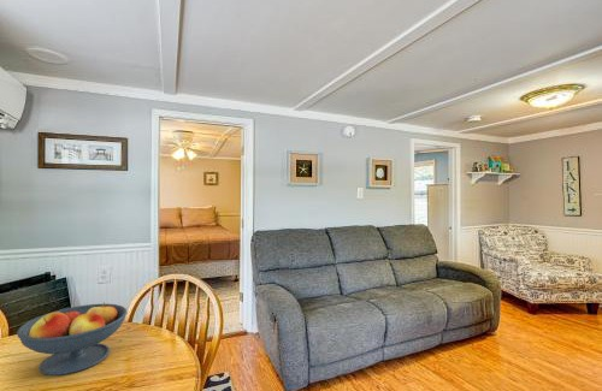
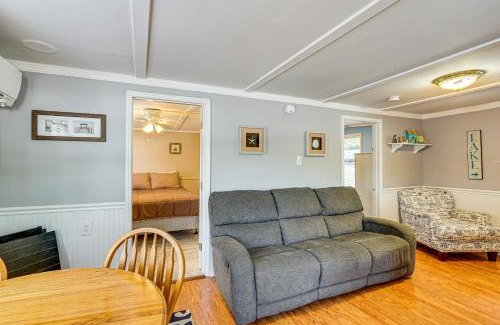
- fruit bowl [16,301,129,377]
